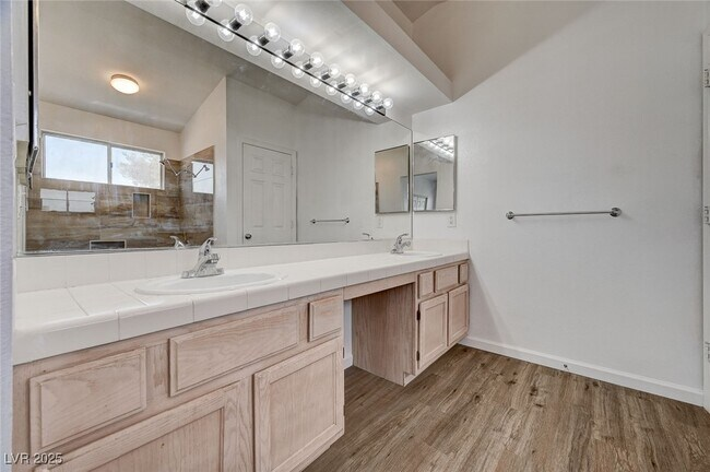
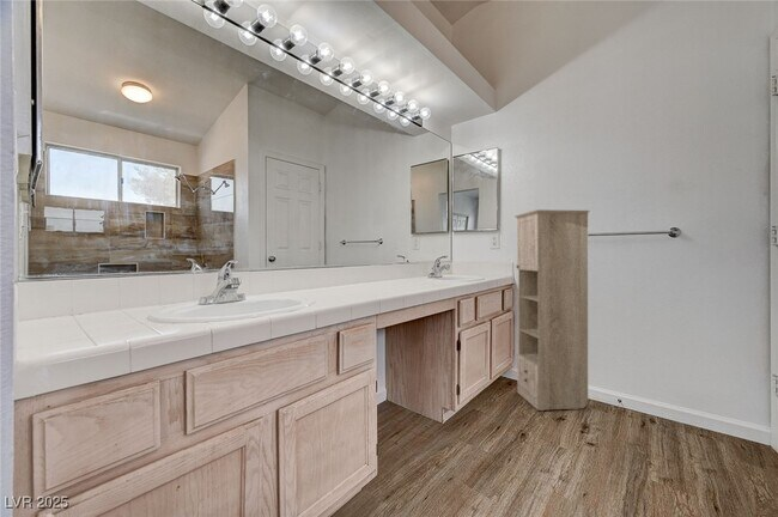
+ storage cabinet [513,208,590,412]
